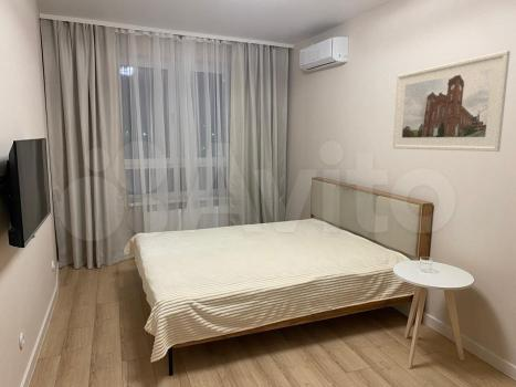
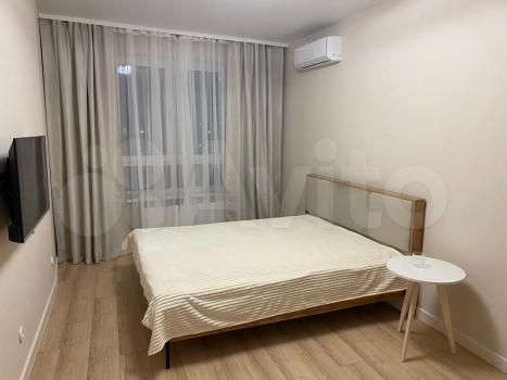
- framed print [392,50,512,153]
